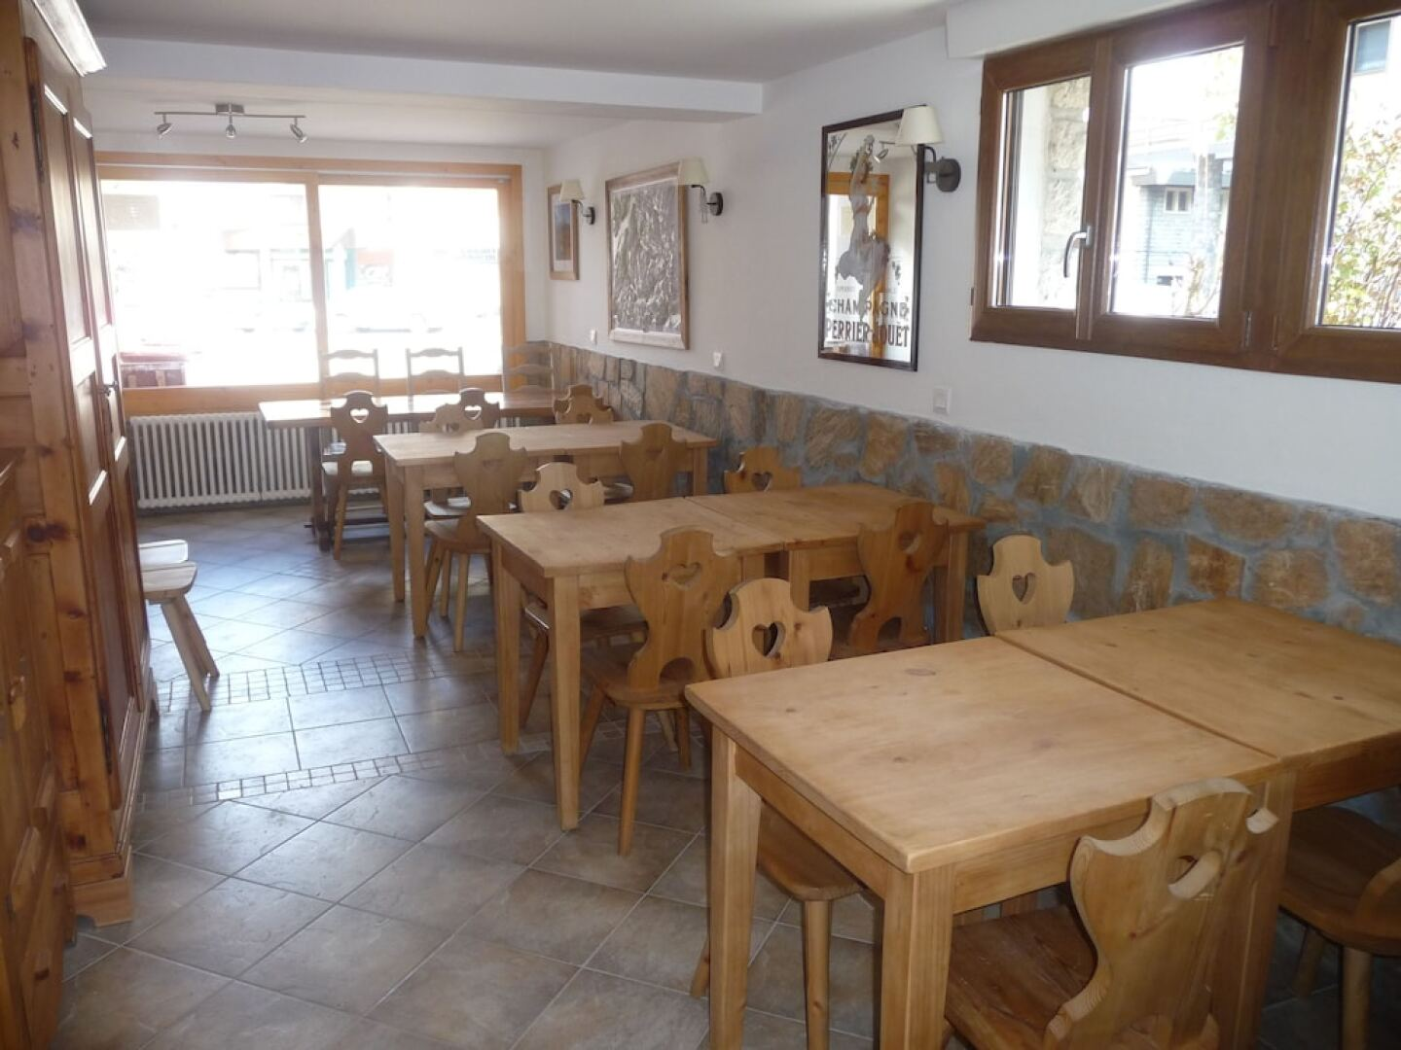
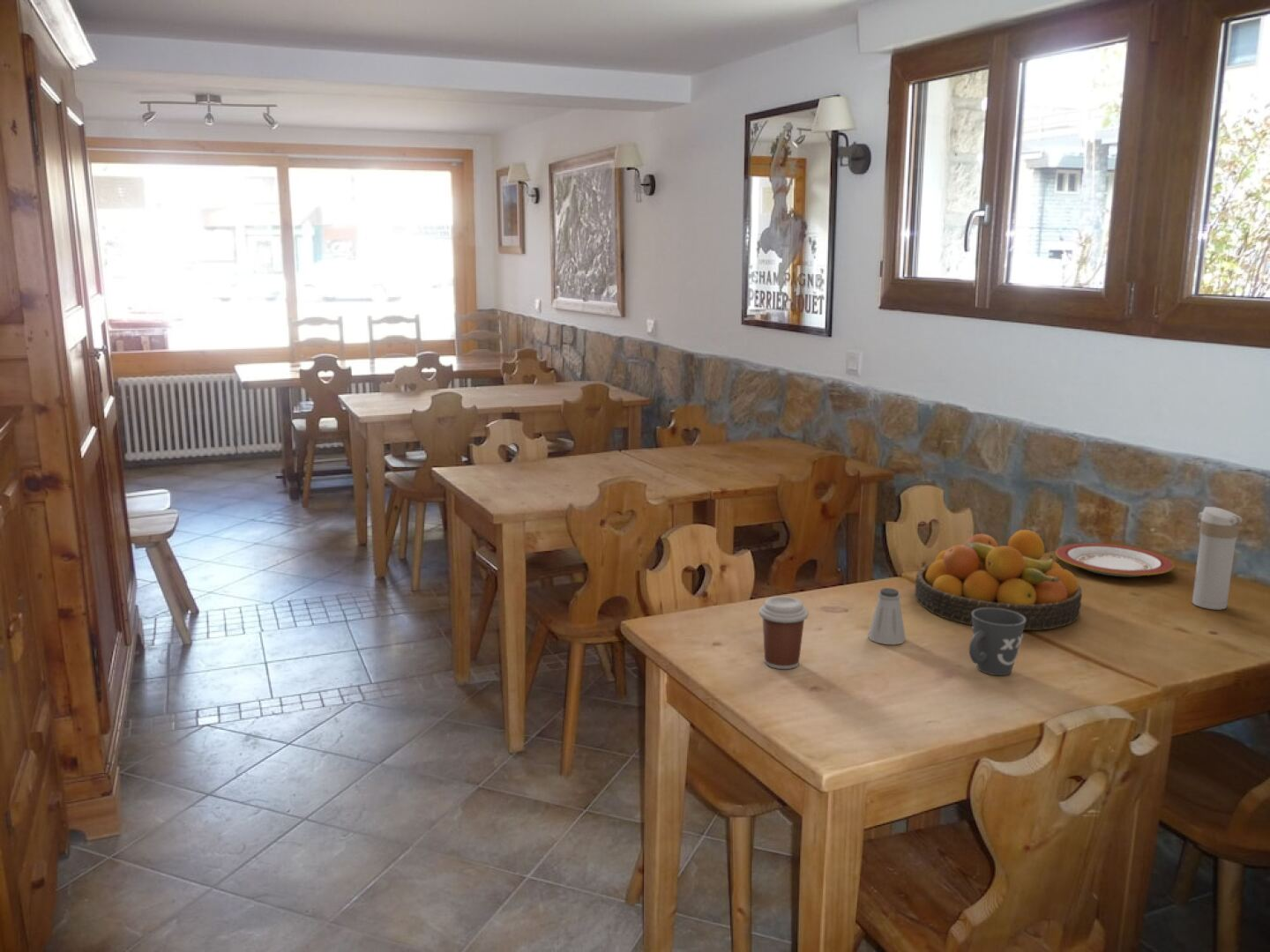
+ saltshaker [868,587,907,645]
+ mug [968,608,1026,676]
+ fruit bowl [914,529,1083,631]
+ coffee cup [758,595,810,670]
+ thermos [1192,506,1244,611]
+ plate [1055,542,1175,577]
